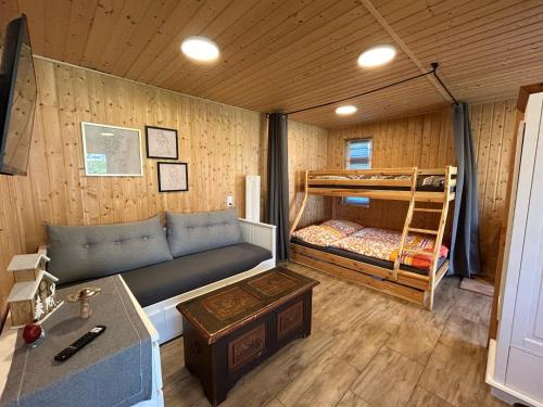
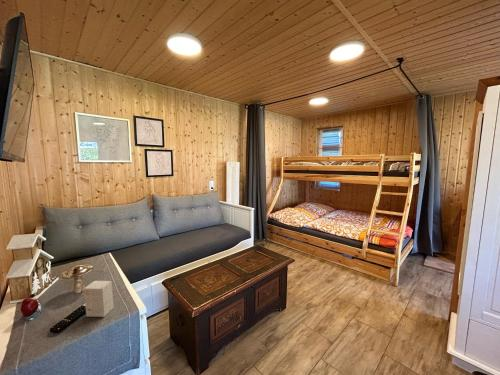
+ small box [83,280,114,318]
